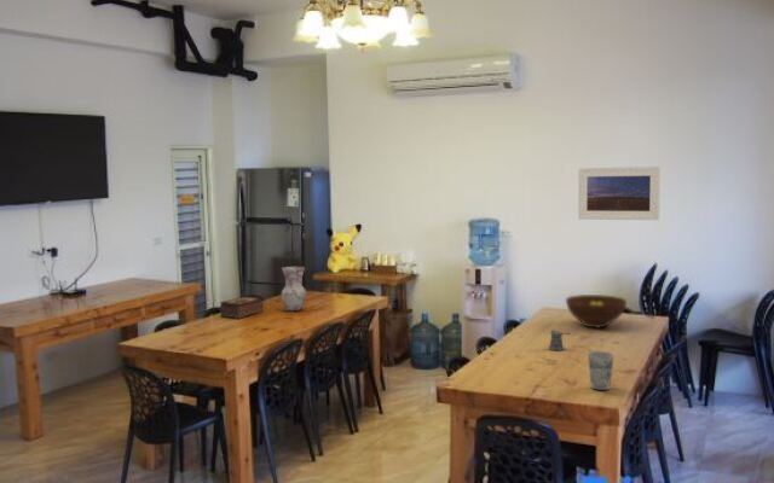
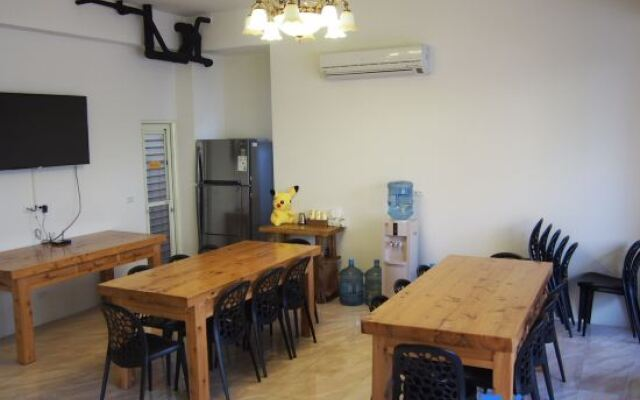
- cup [587,350,616,391]
- vase [281,266,307,312]
- tissue box [219,296,265,320]
- fruit bowl [565,293,628,328]
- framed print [577,165,662,221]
- pepper shaker [548,328,572,351]
